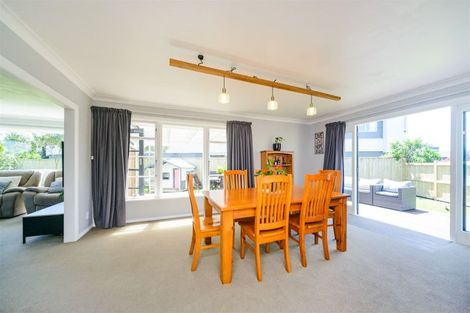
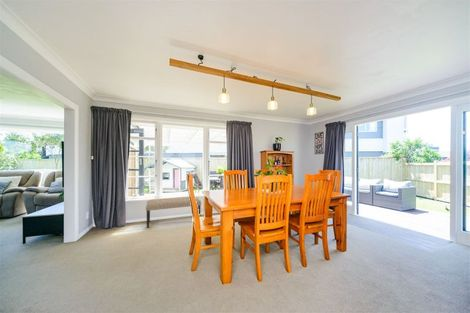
+ bench [145,196,202,229]
